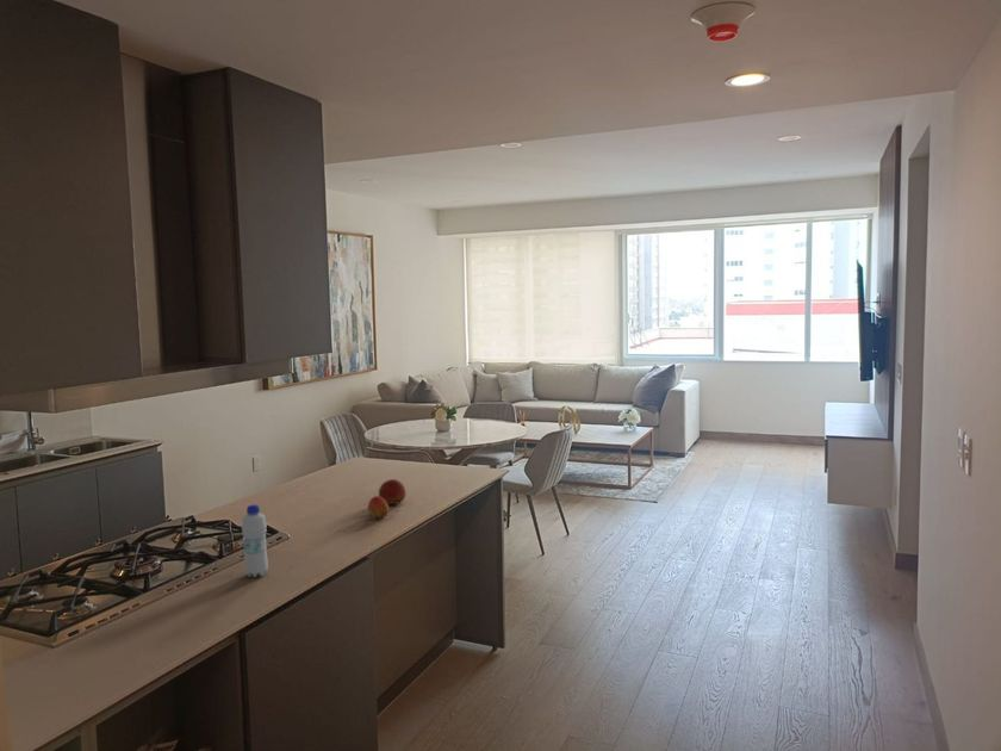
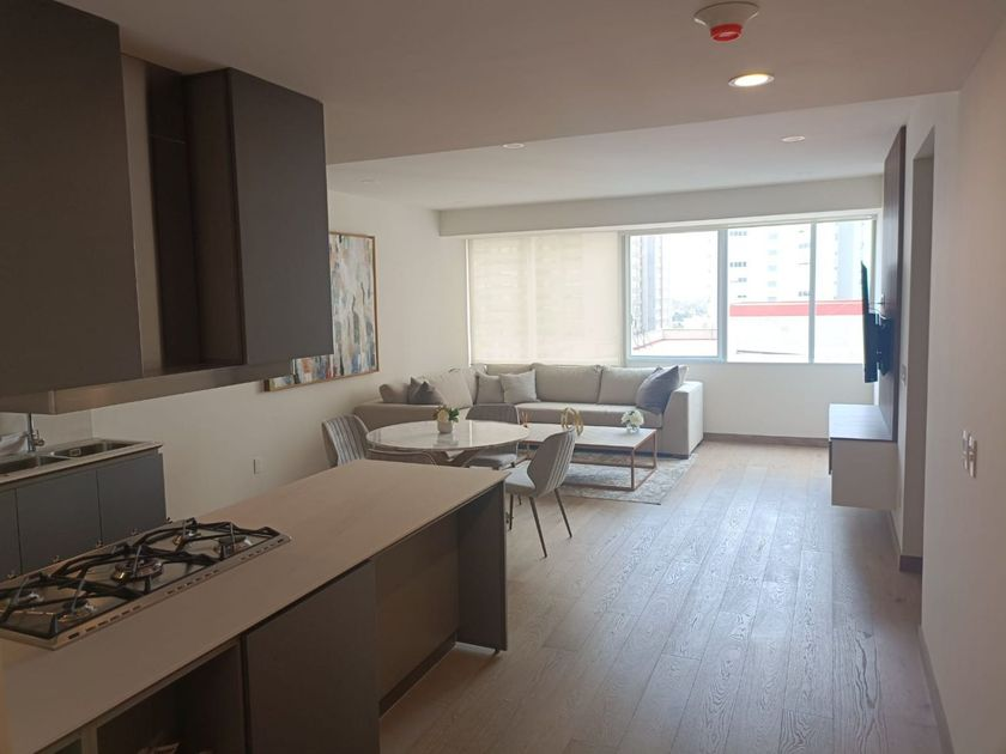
- bottle [241,503,269,578]
- peach [367,495,390,520]
- fruit [378,478,406,505]
